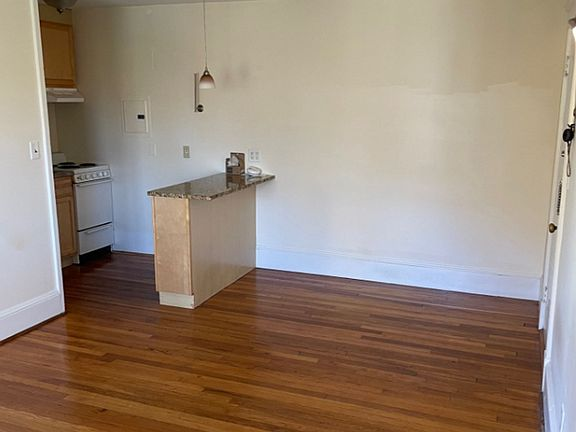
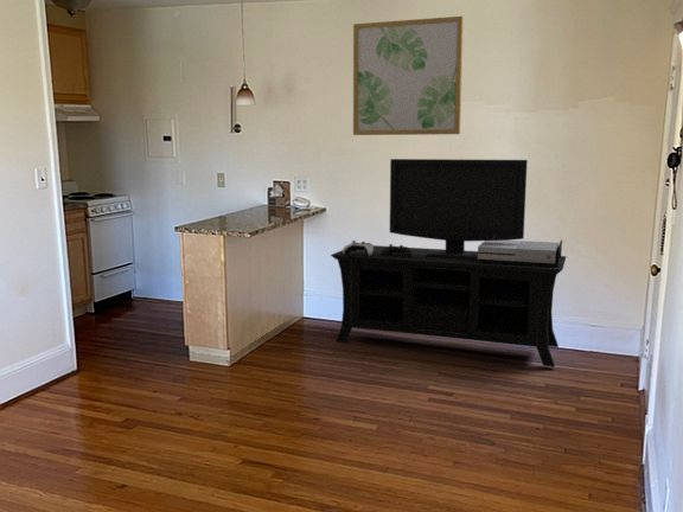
+ wall art [352,15,465,136]
+ media console [330,158,568,369]
